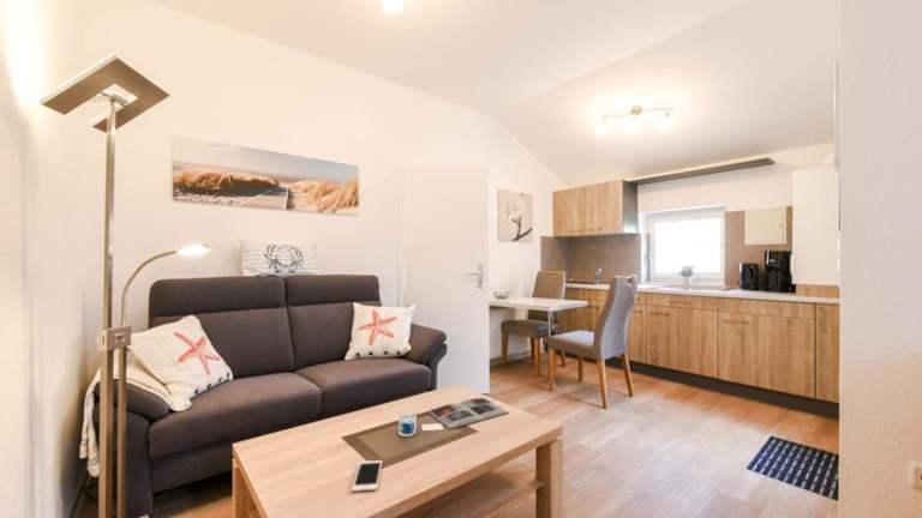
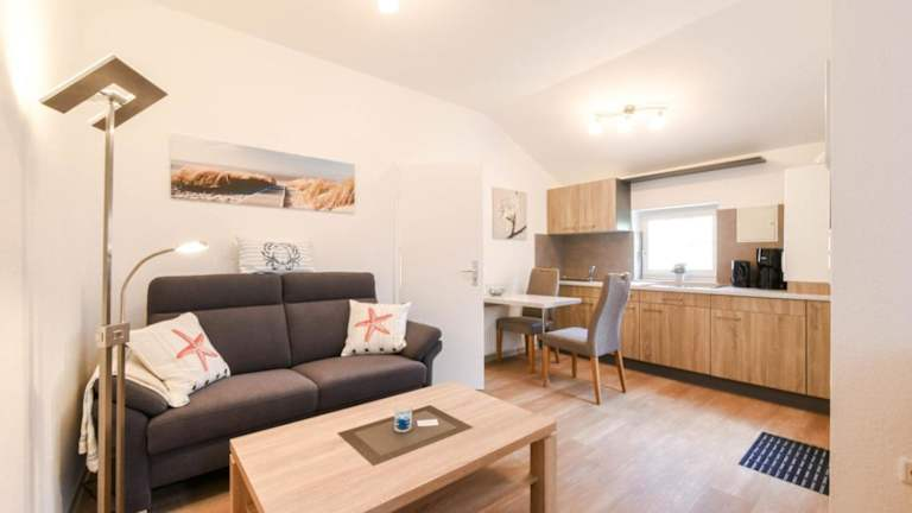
- magazine [427,397,510,430]
- cell phone [351,459,383,493]
